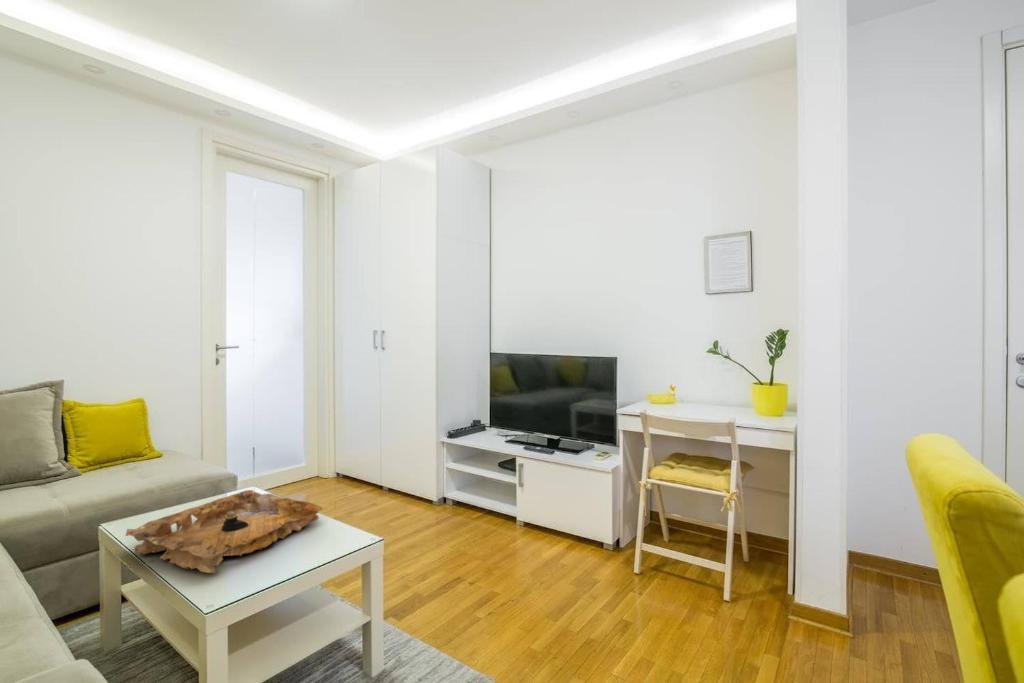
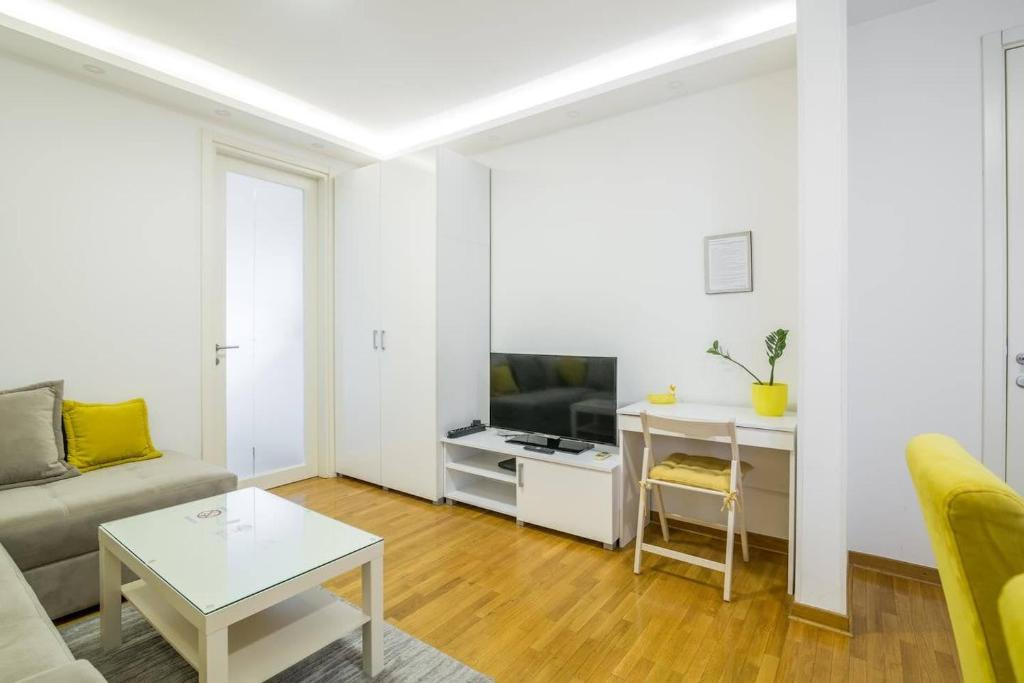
- decorative tray [124,489,324,574]
